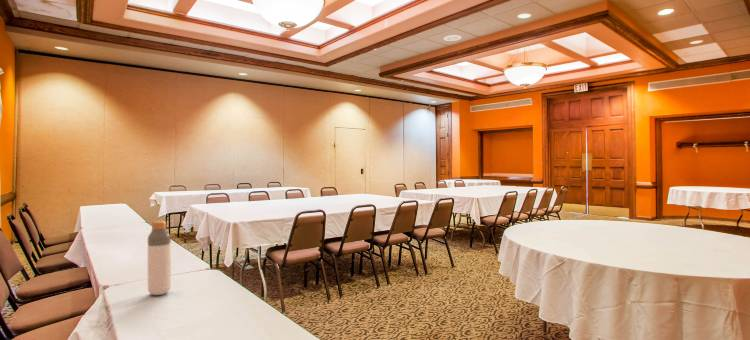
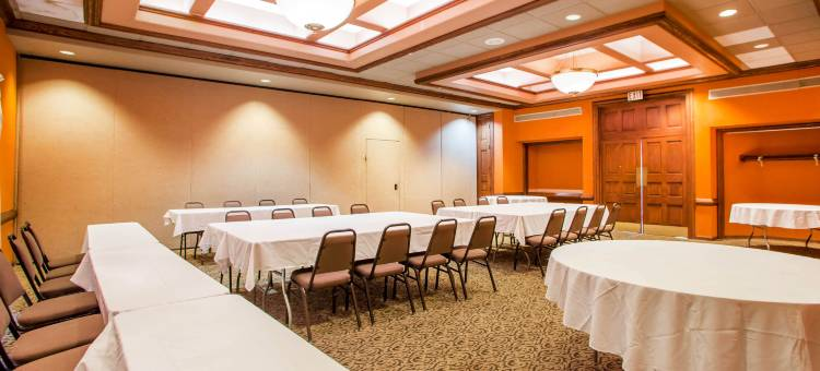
- bottle [147,220,172,296]
